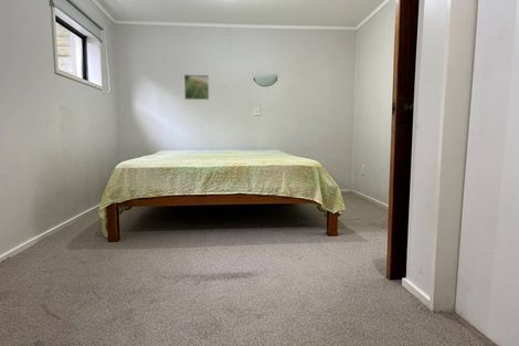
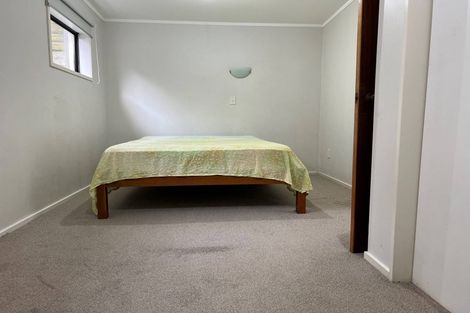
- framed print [183,74,210,101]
